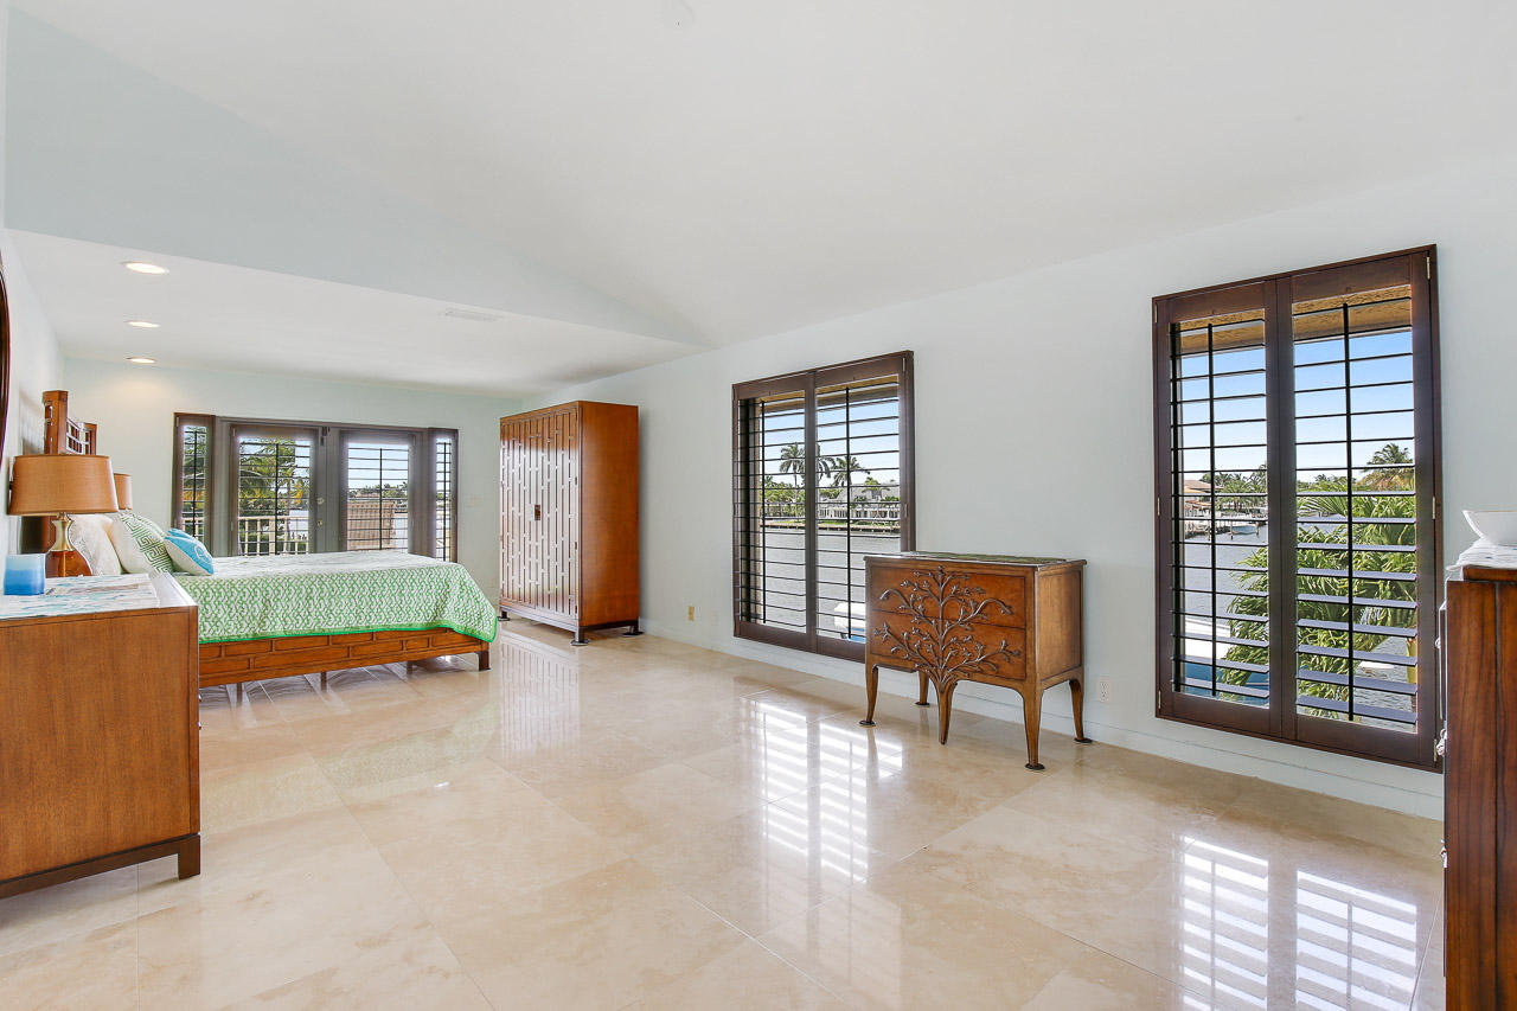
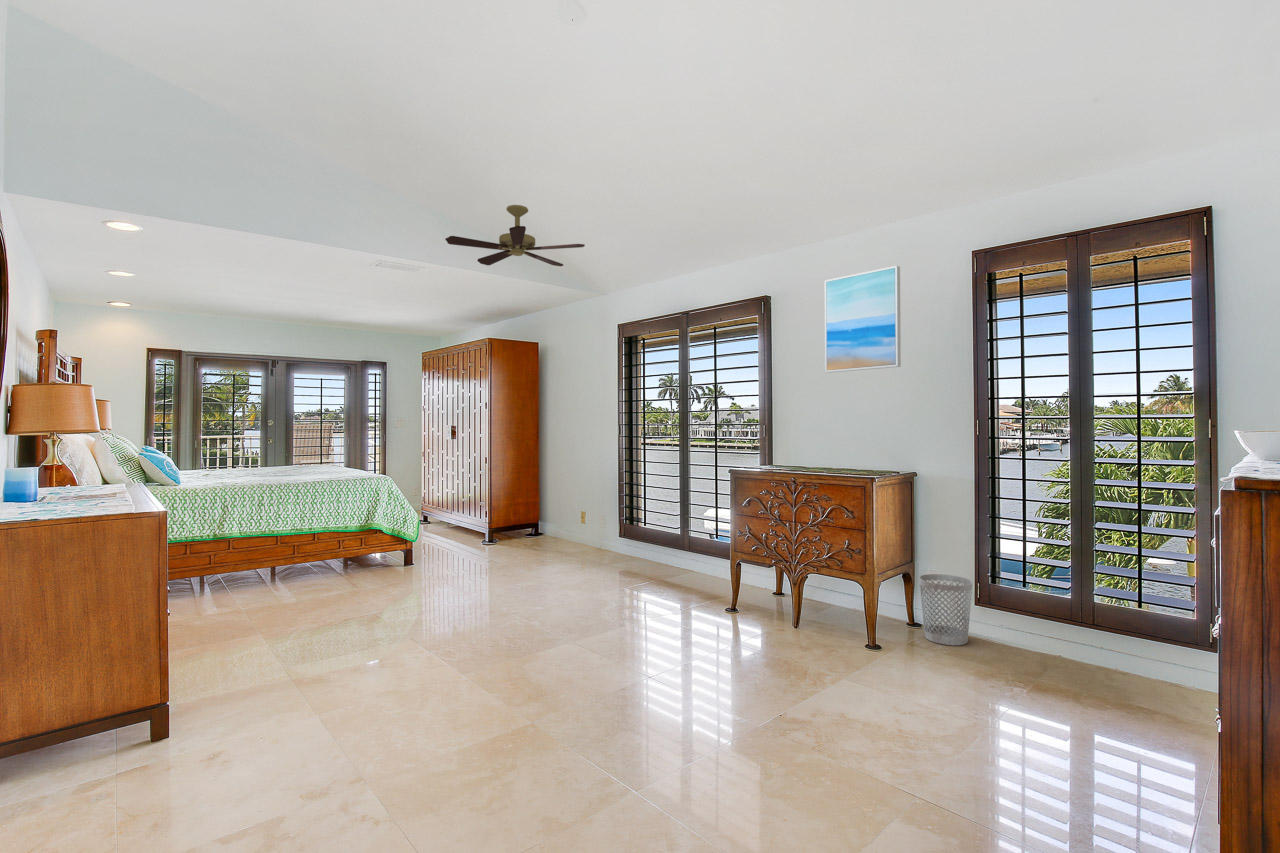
+ wall art [824,265,902,374]
+ wastebasket [918,573,973,646]
+ ceiling fan [445,204,586,267]
